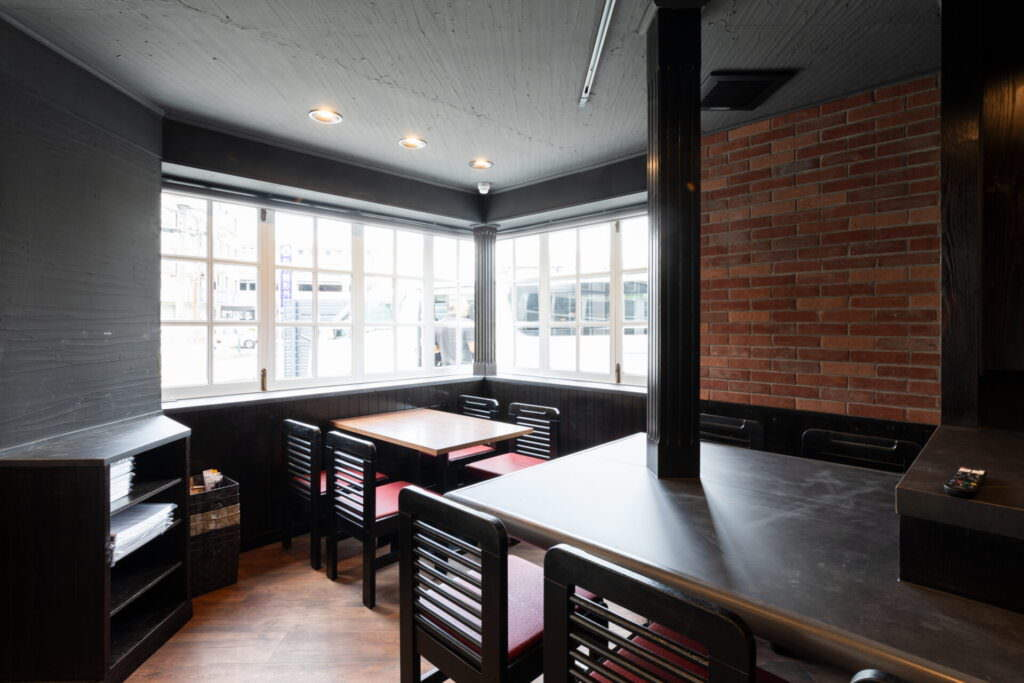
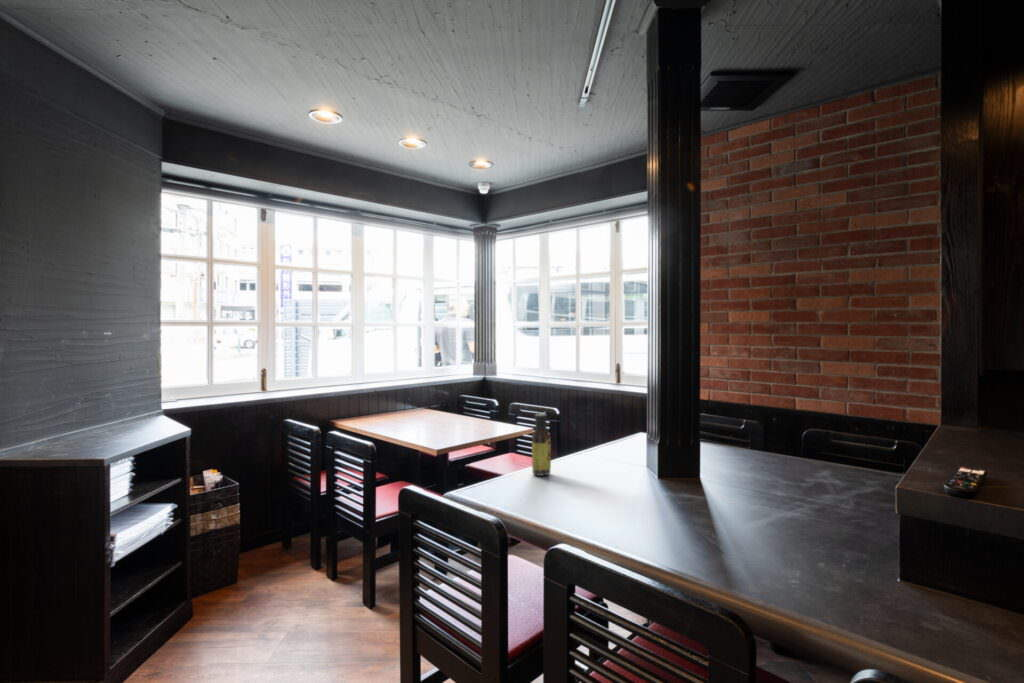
+ sauce bottle [531,413,552,477]
